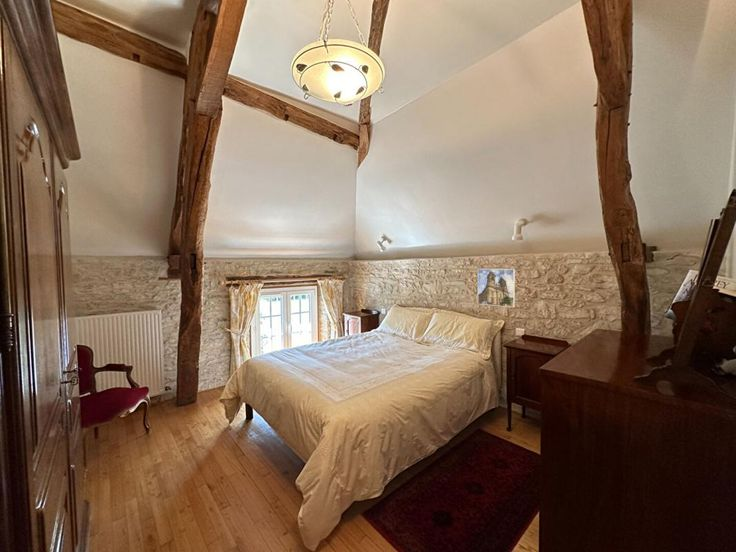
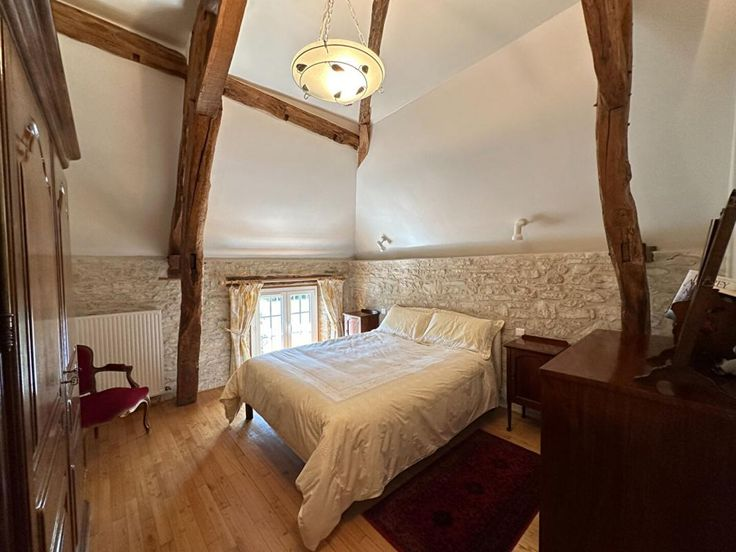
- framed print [477,268,516,309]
